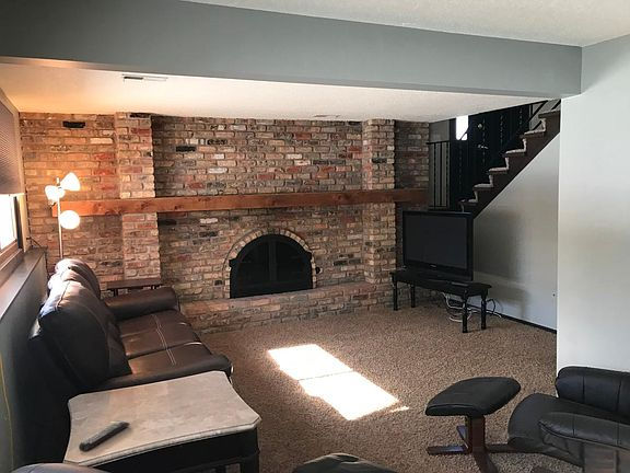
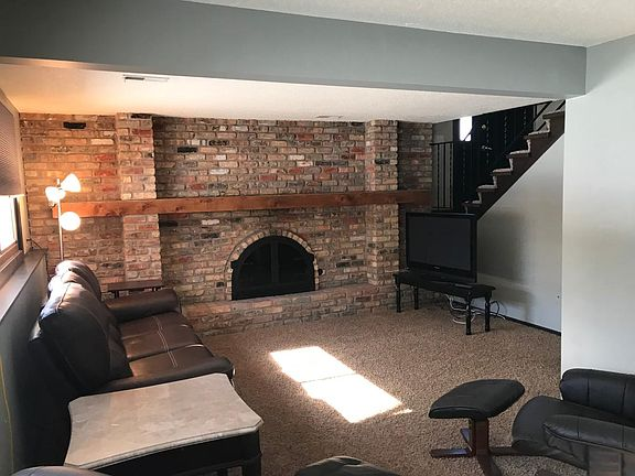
- remote control [78,419,131,452]
